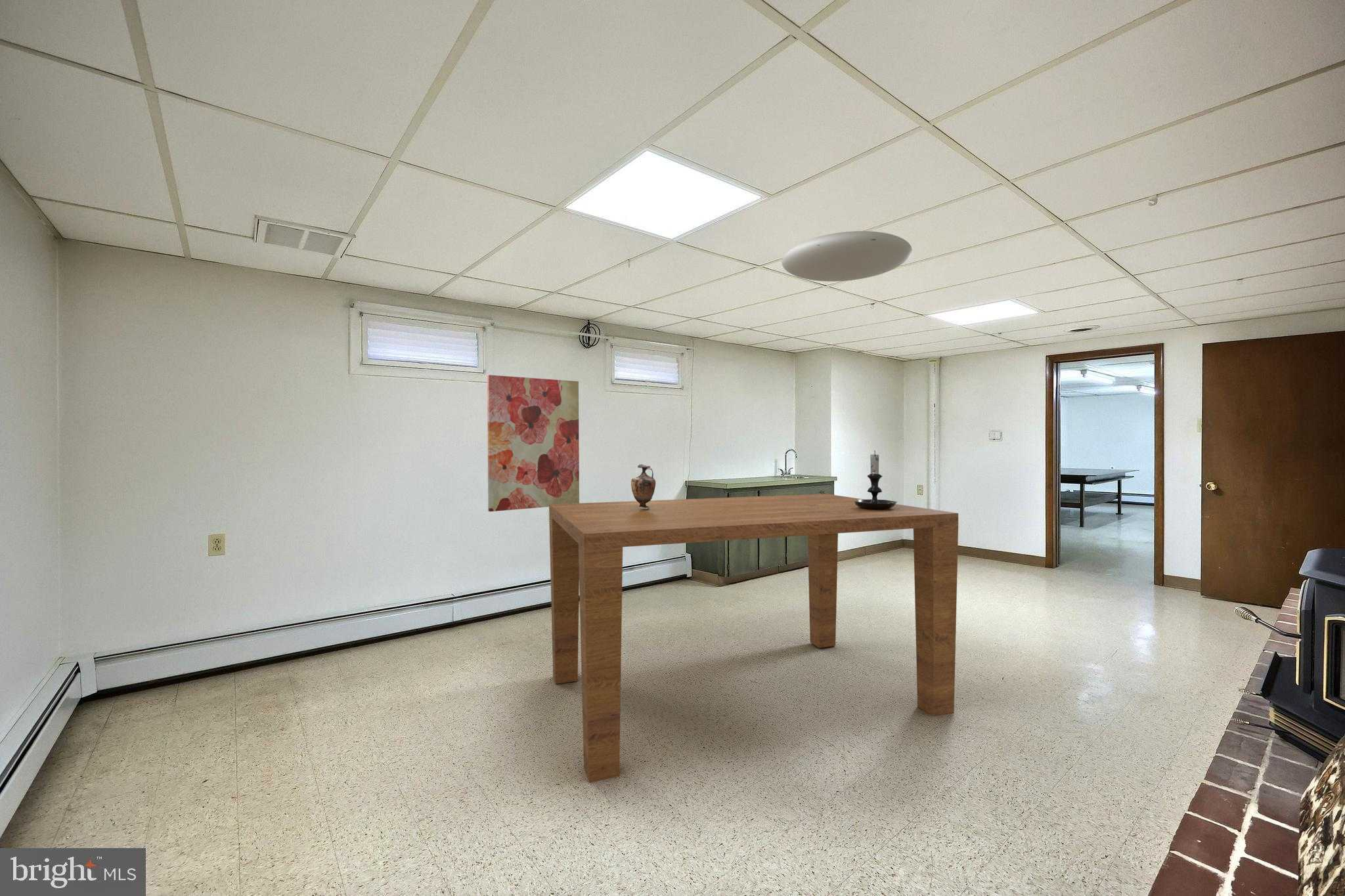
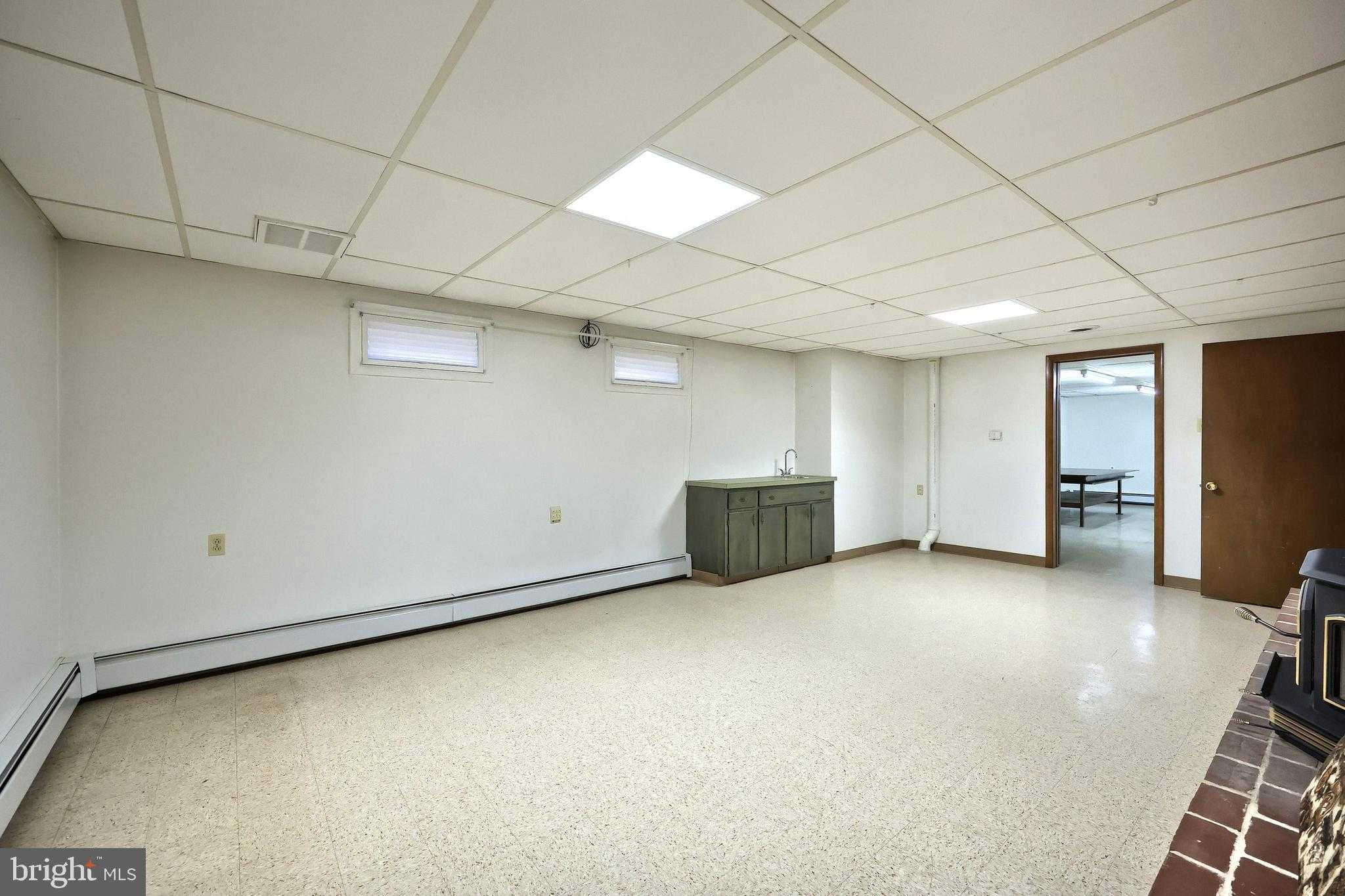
- candle holder [854,450,898,510]
- wall art [487,374,580,512]
- ceiling light [781,230,913,282]
- table [548,493,959,783]
- vase [630,464,656,509]
